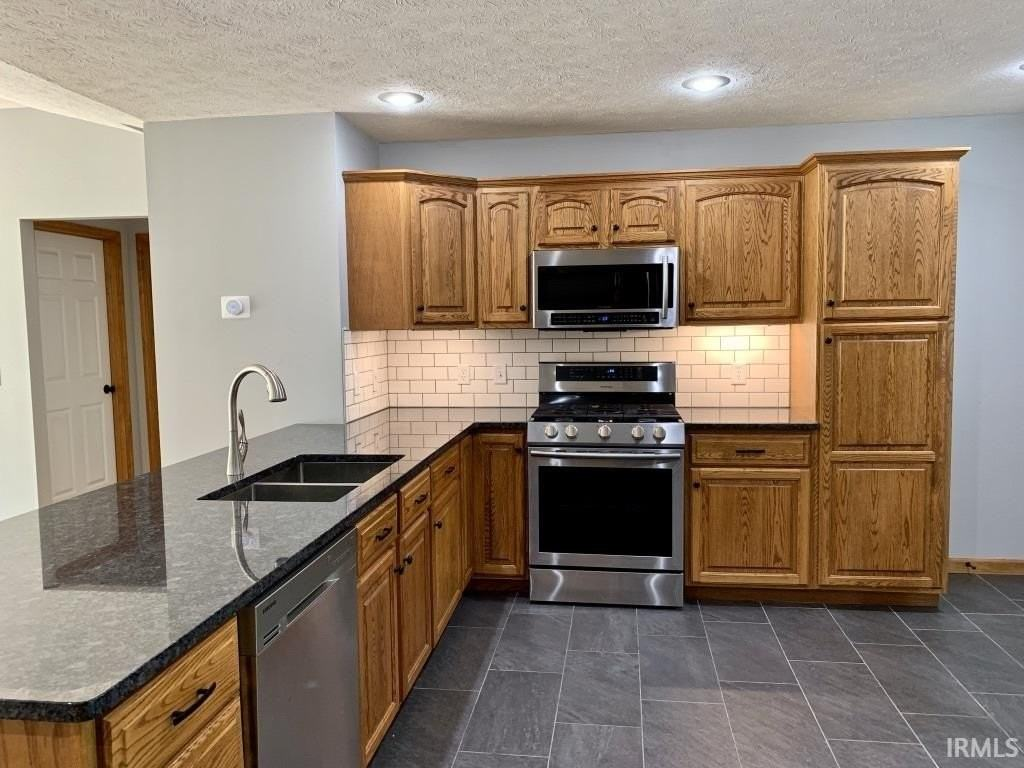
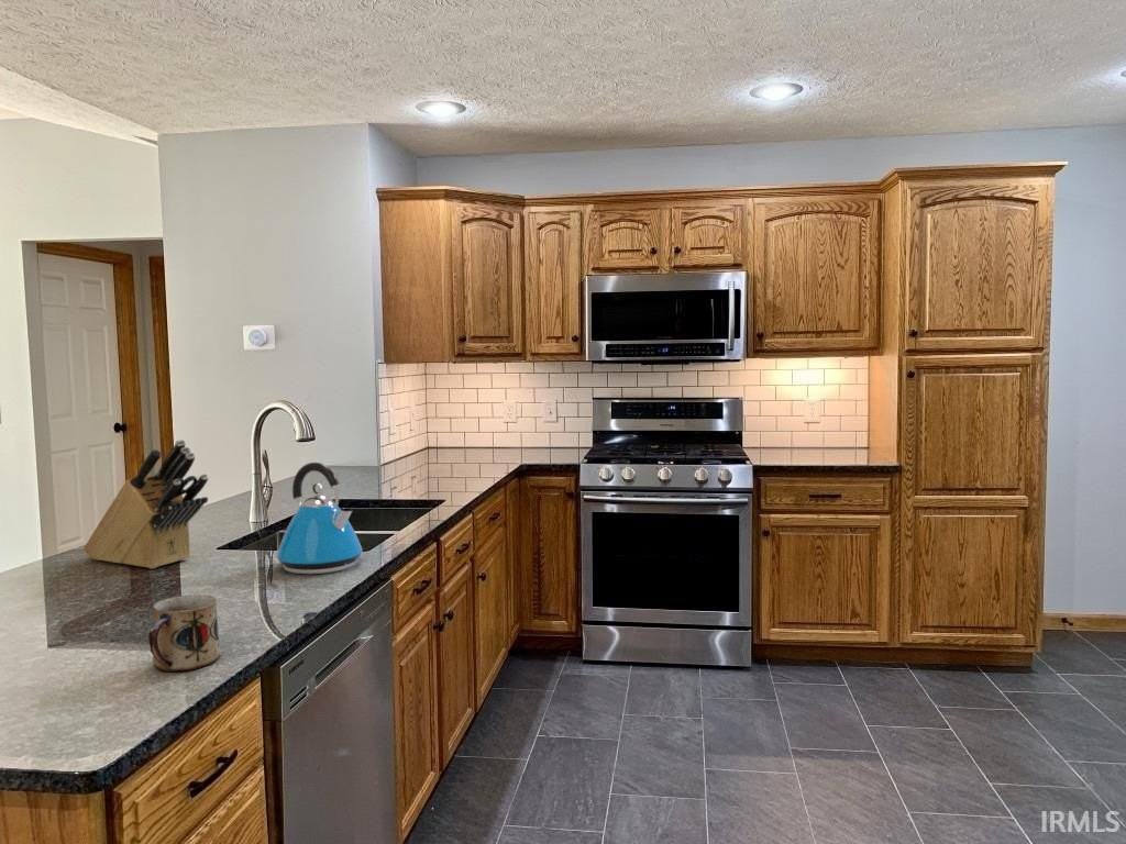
+ knife block [82,438,209,569]
+ kettle [275,462,363,575]
+ mug [147,593,221,673]
